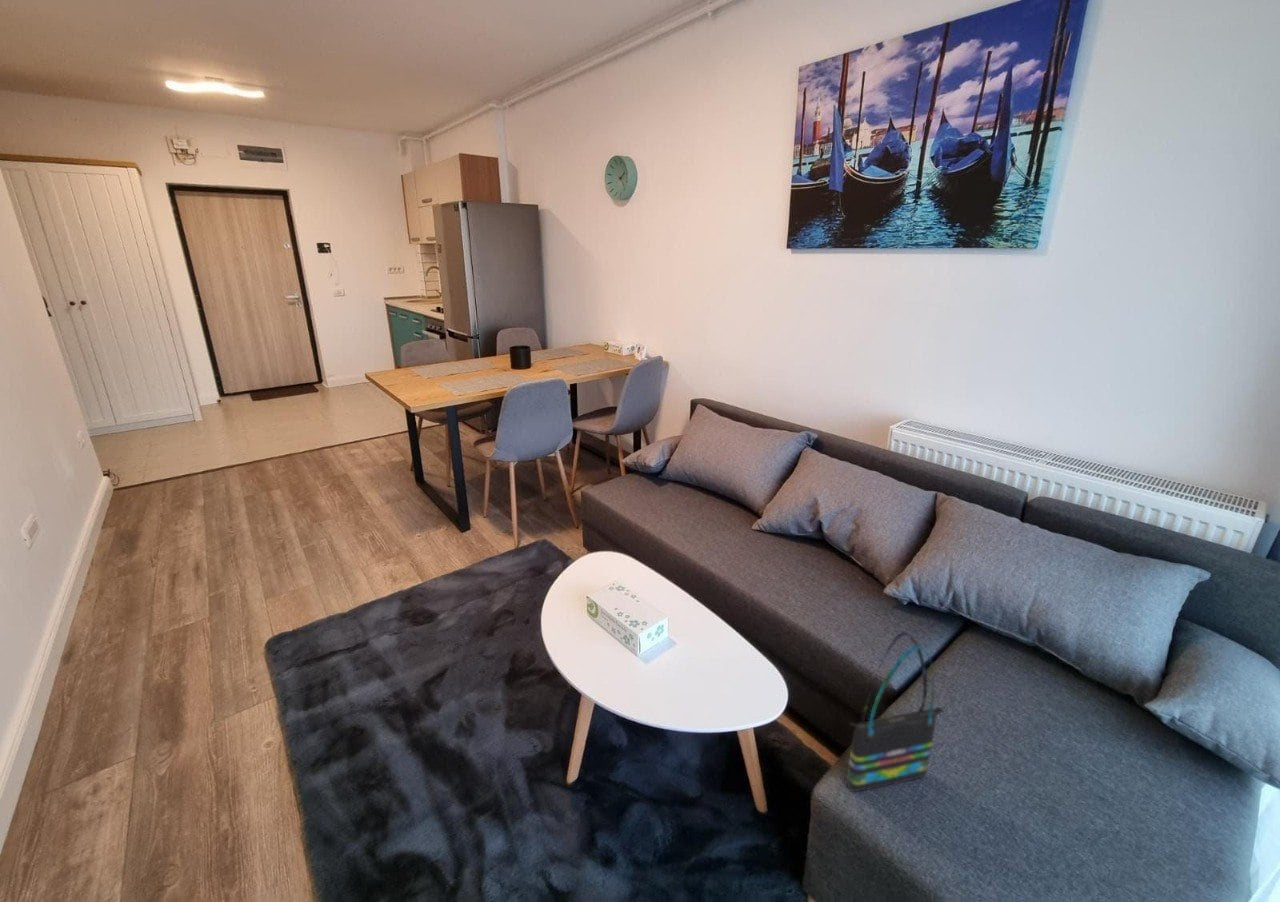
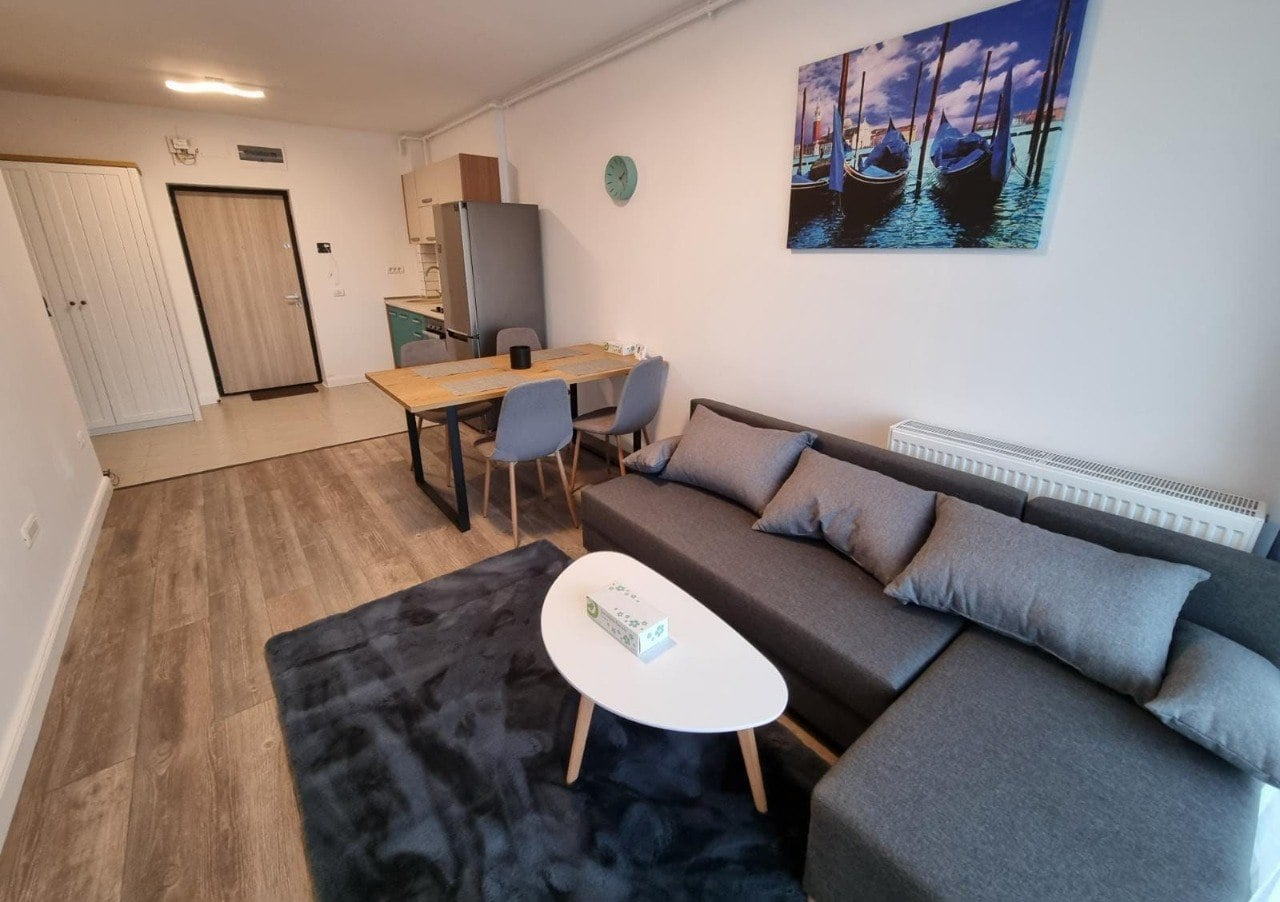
- tote bag [845,631,945,793]
